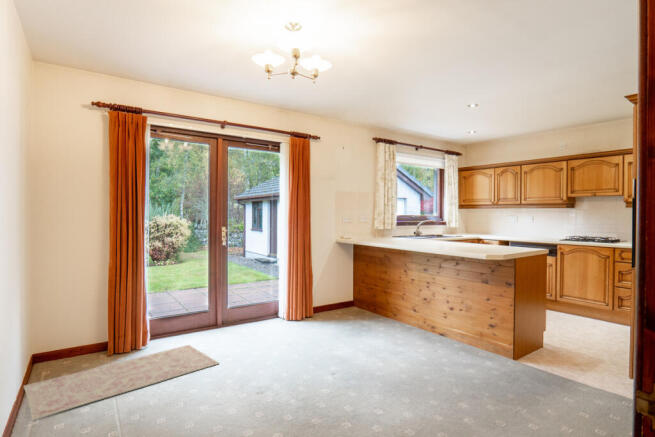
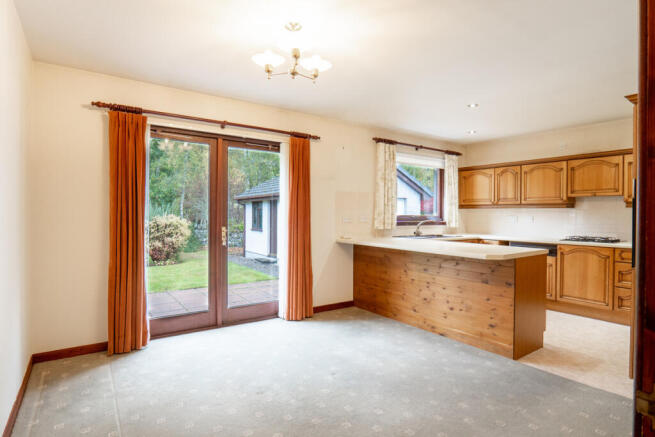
- rug [23,344,221,421]
